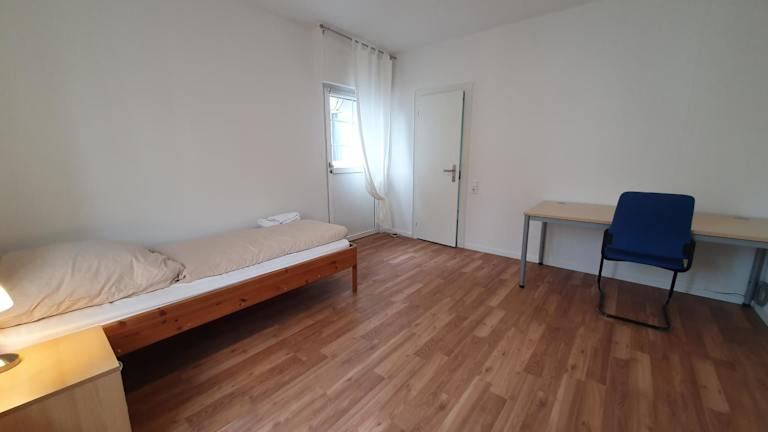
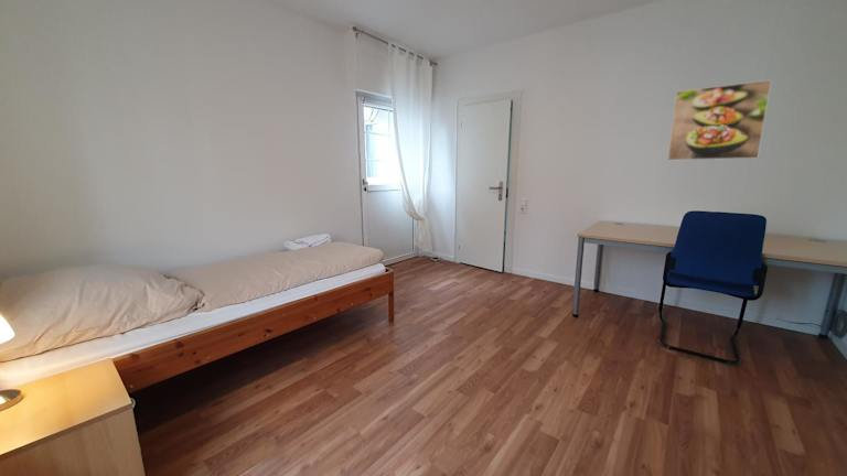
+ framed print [666,78,773,161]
